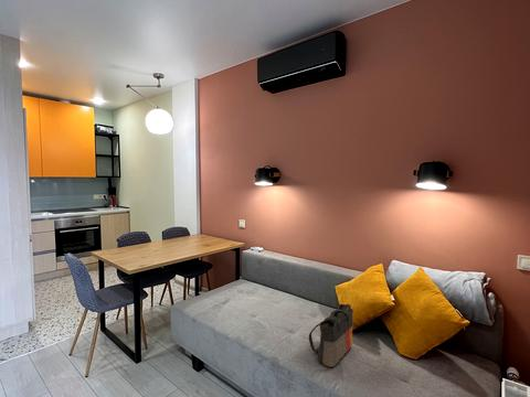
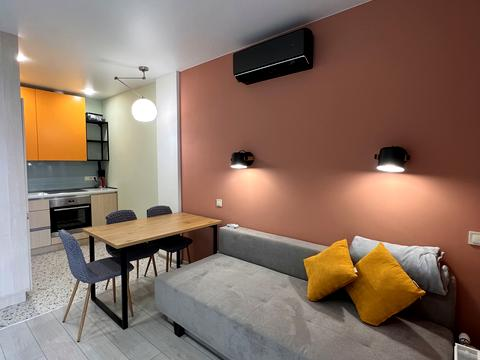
- tote bag [308,303,354,368]
